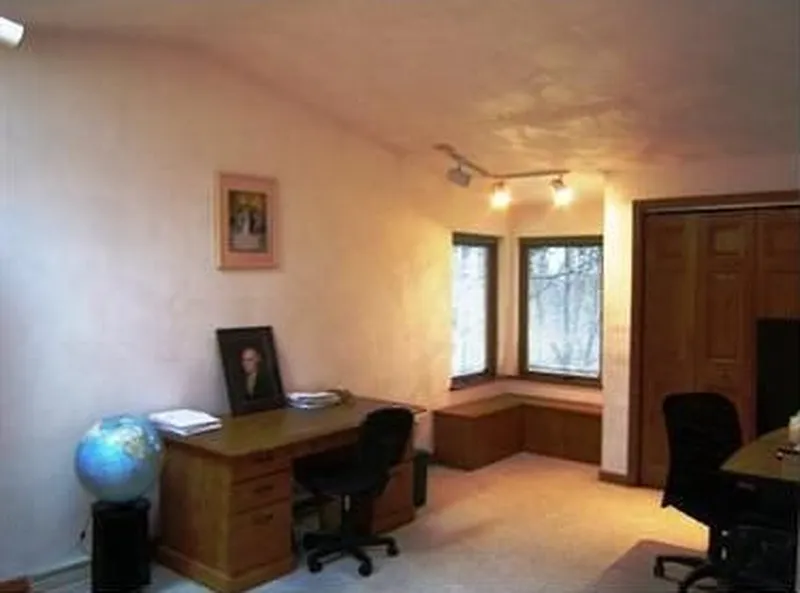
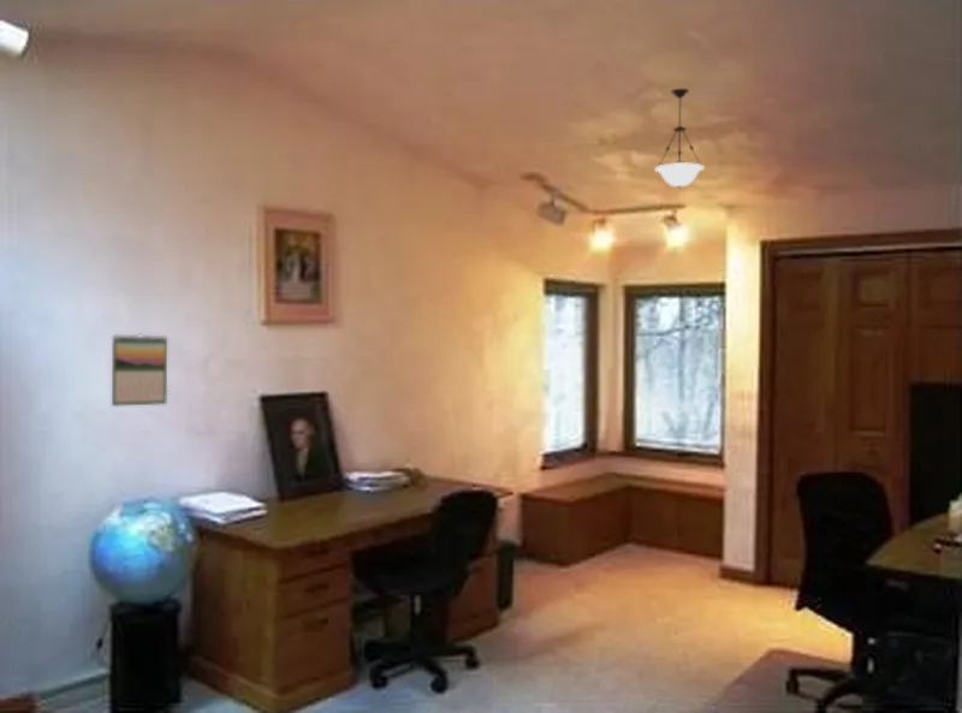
+ pendant light [653,88,706,189]
+ calendar [111,333,168,408]
